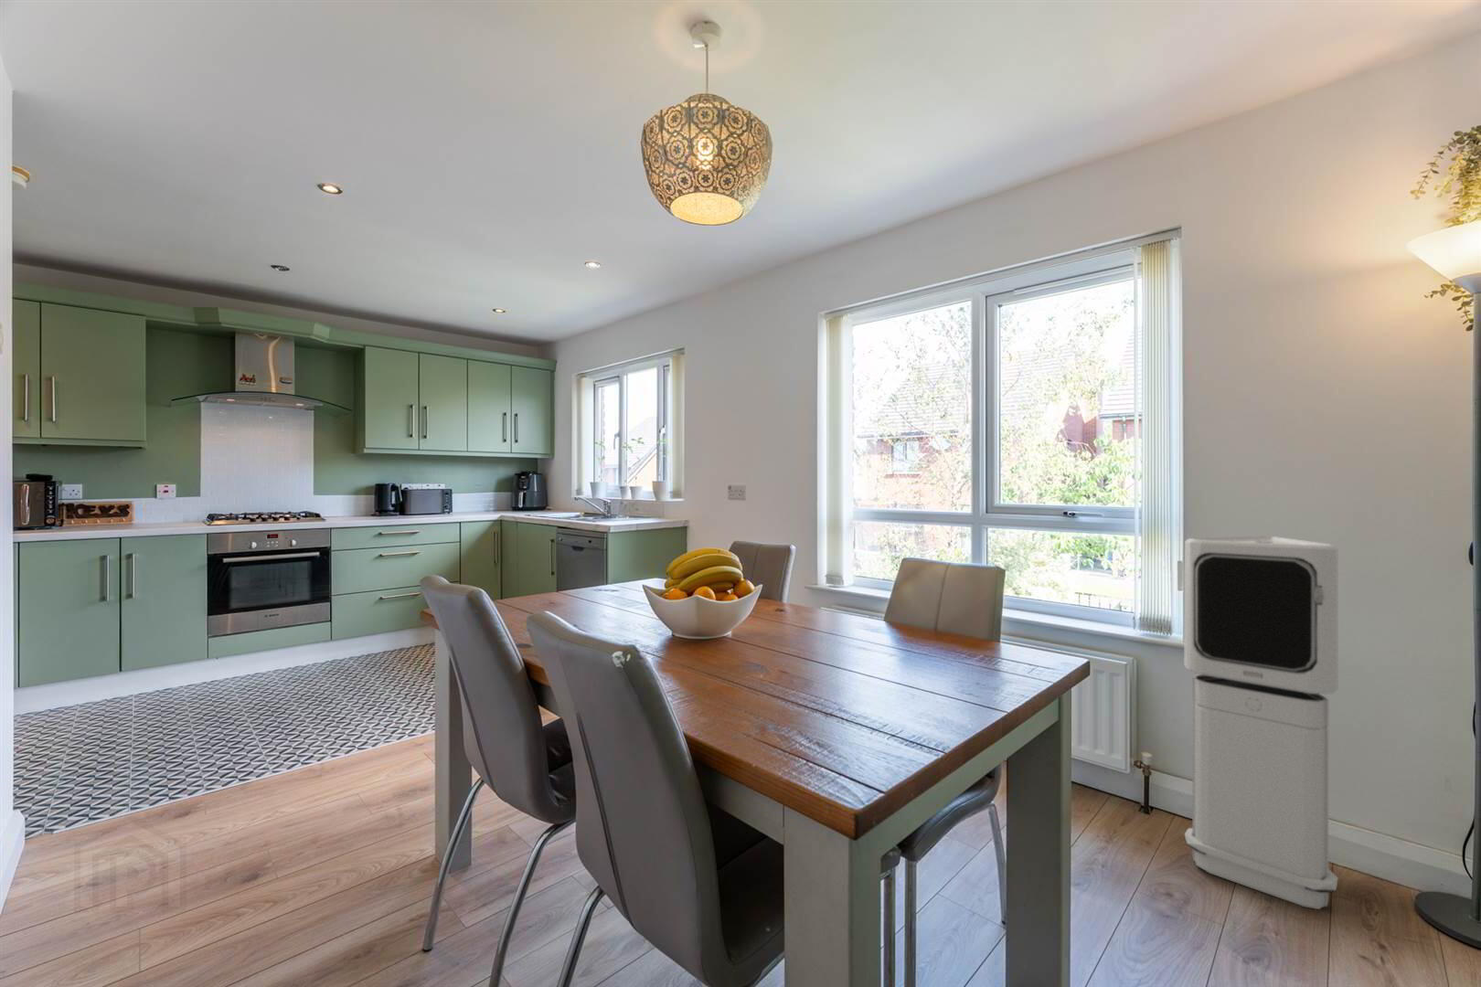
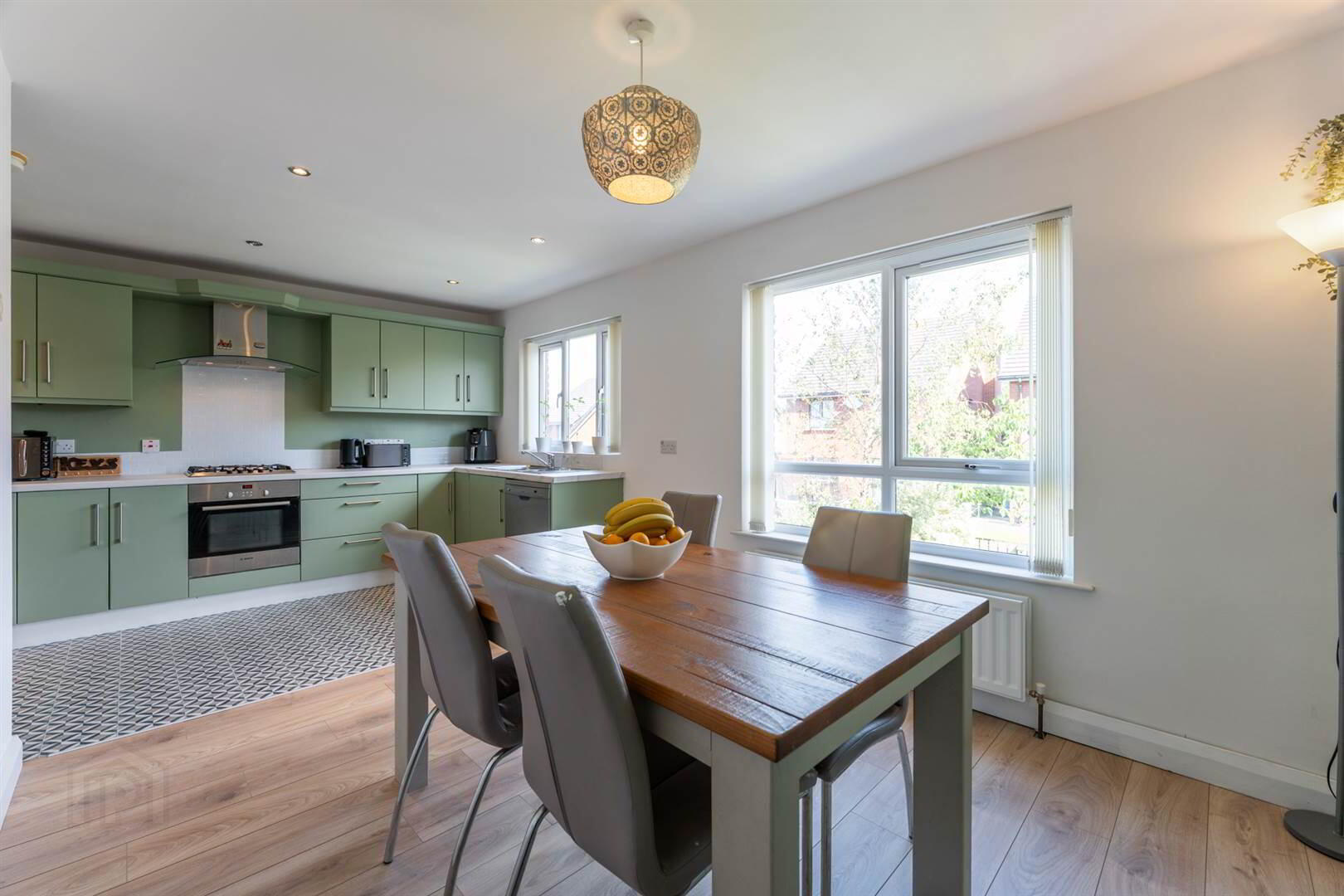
- air purifier [1183,535,1339,910]
